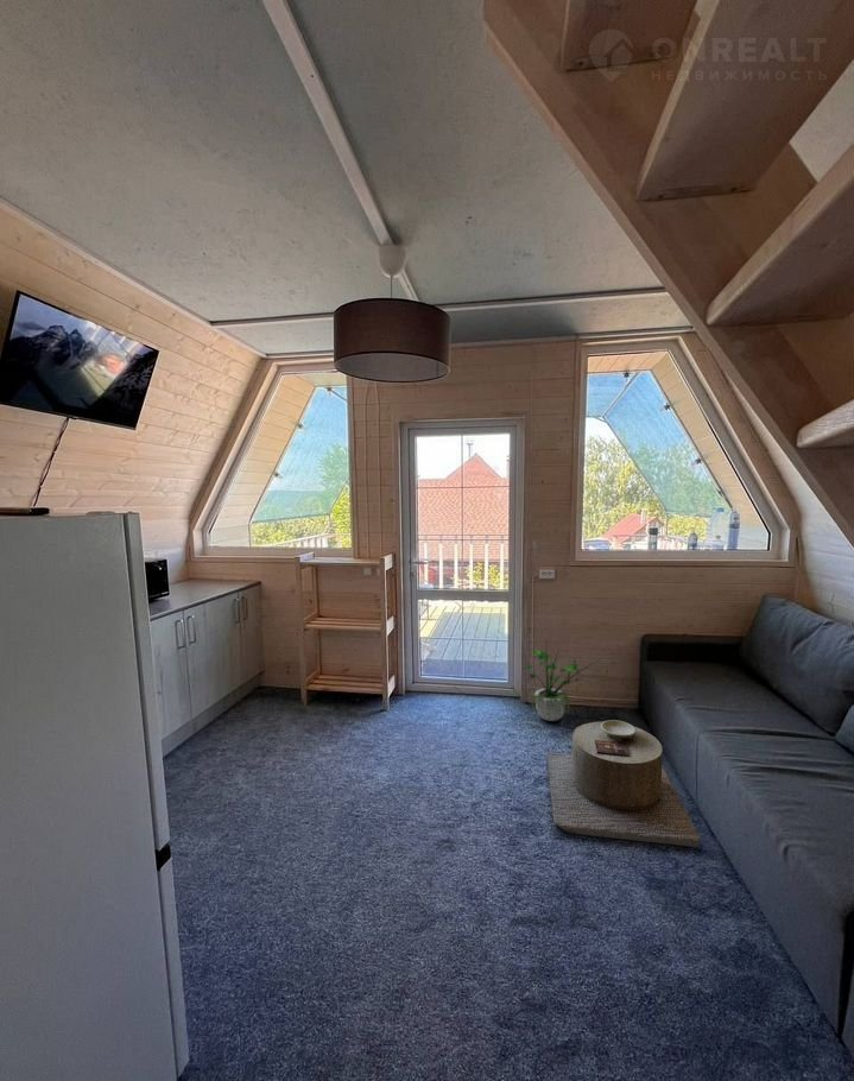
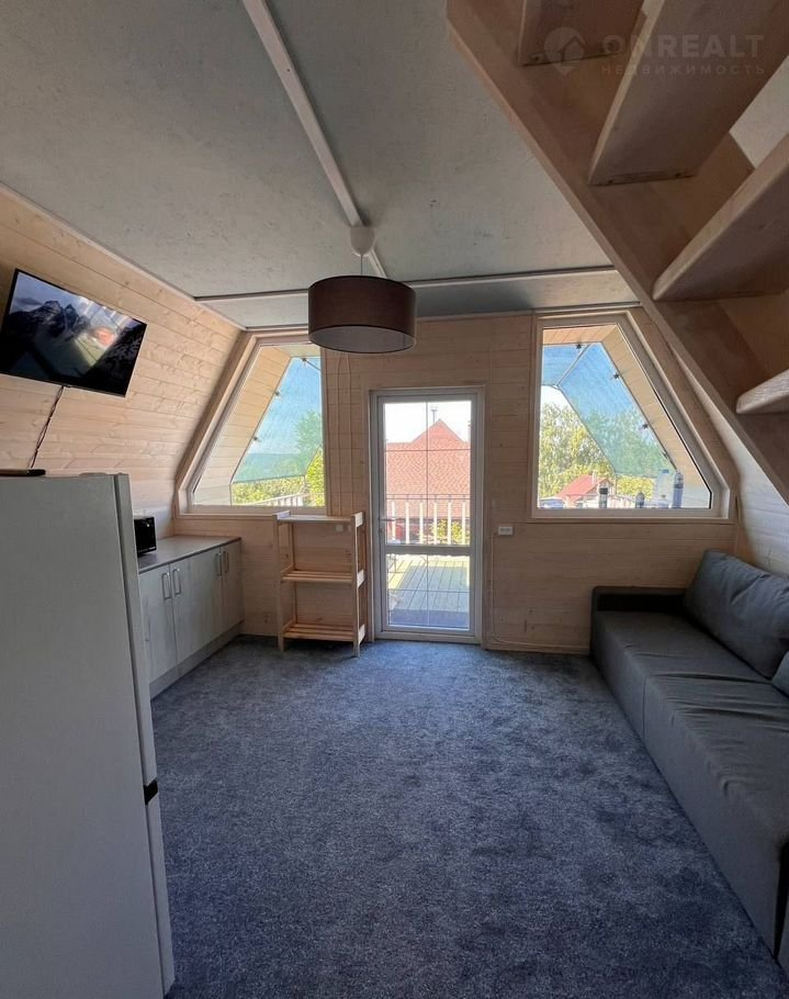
- side table [546,719,702,848]
- potted plant [523,639,602,722]
